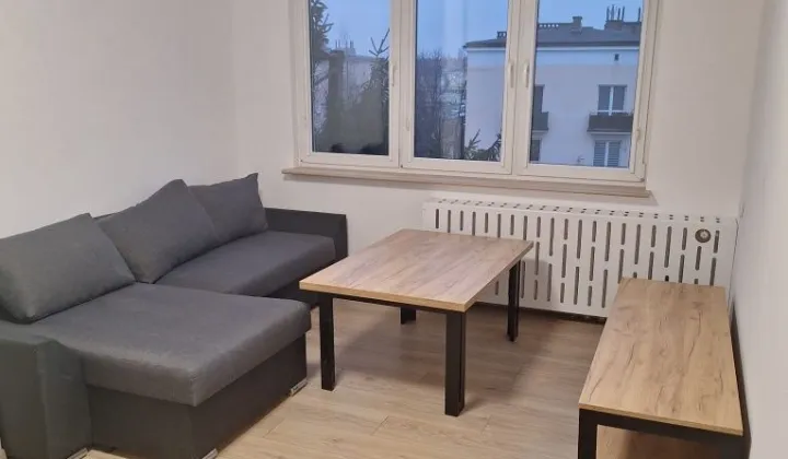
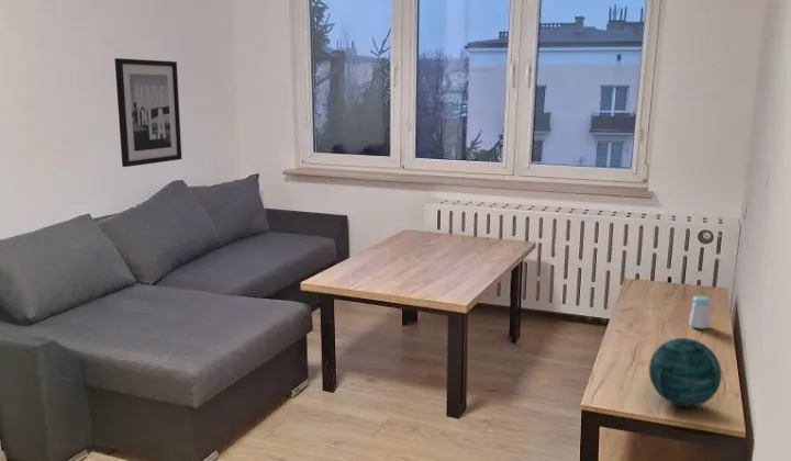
+ wall art [114,57,182,168]
+ salt shaker [689,294,712,330]
+ decorative orb [648,337,723,407]
